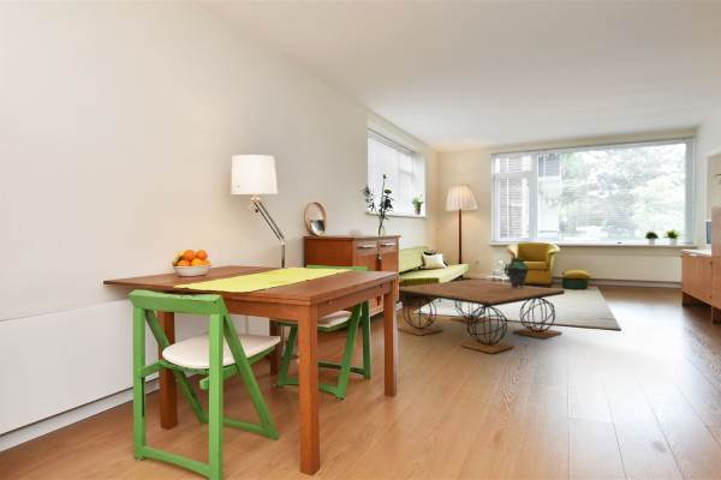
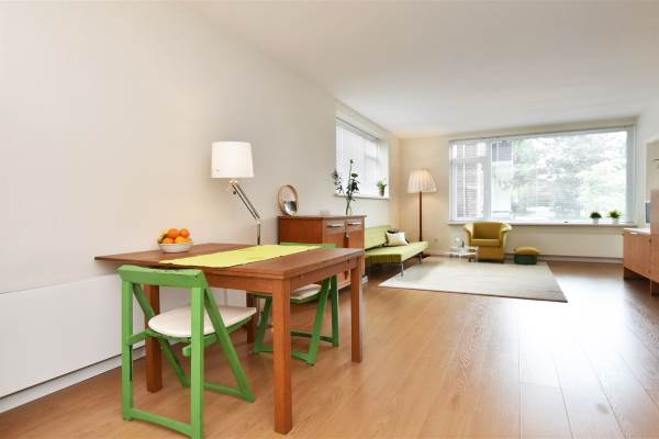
- coffee table [397,278,566,354]
- ceramic vessel [503,257,530,288]
